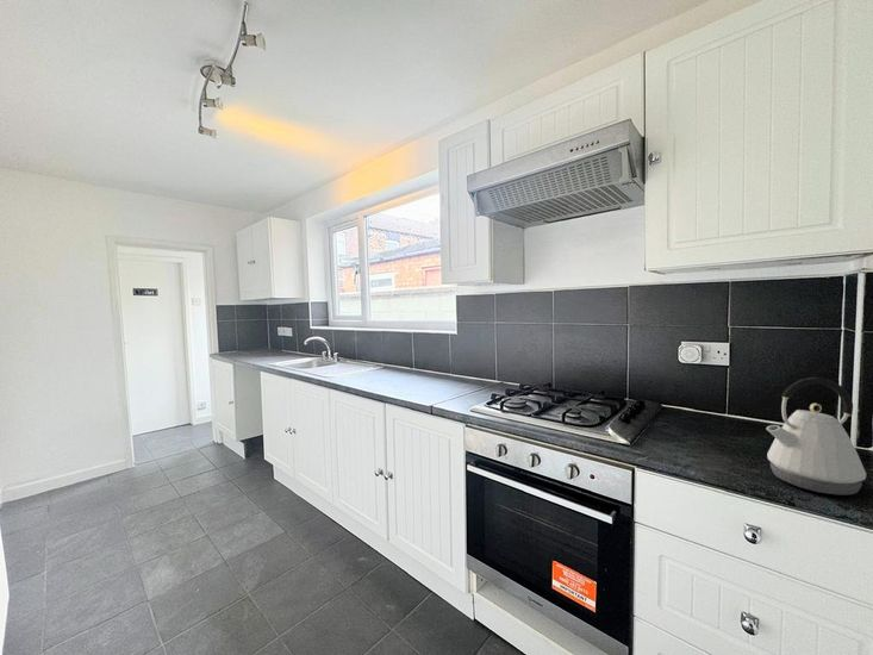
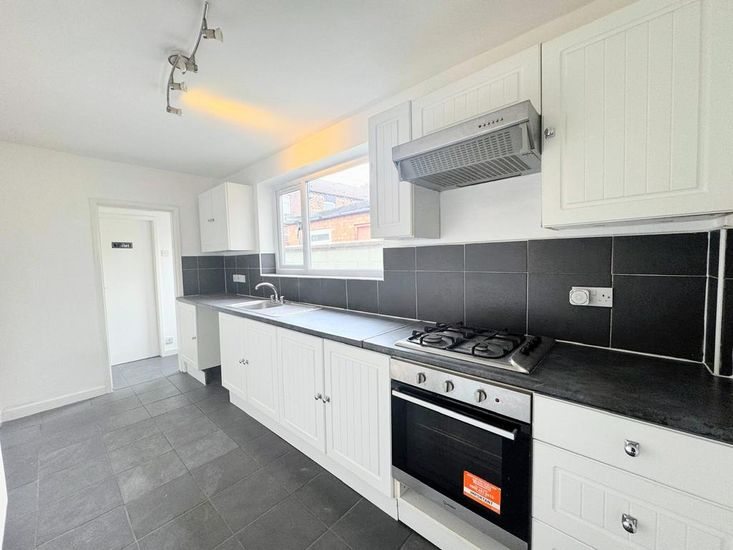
- kettle [765,376,867,497]
